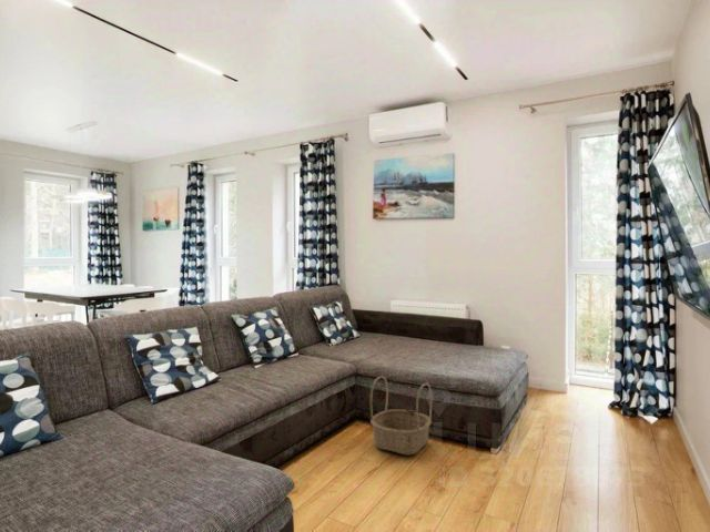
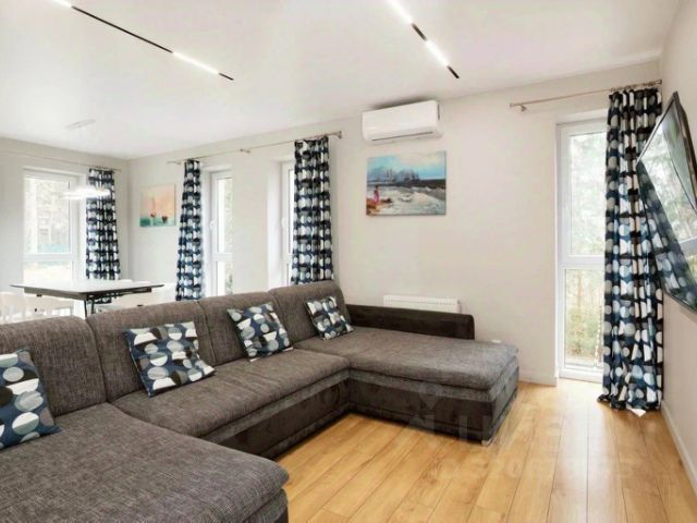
- basket [369,375,433,456]
